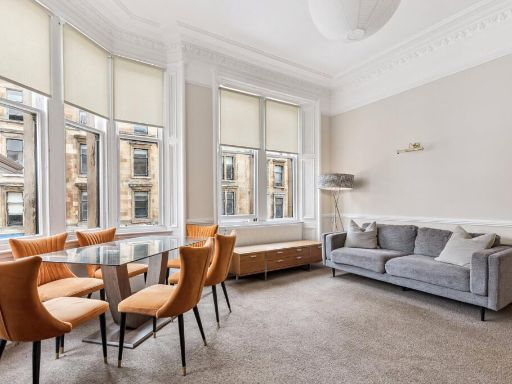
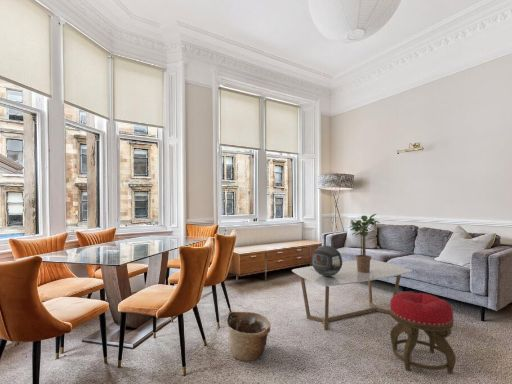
+ coffee table [291,258,412,331]
+ decorative sphere [311,244,344,276]
+ potted plant [348,213,381,273]
+ basket [226,311,271,362]
+ stool [389,291,457,375]
